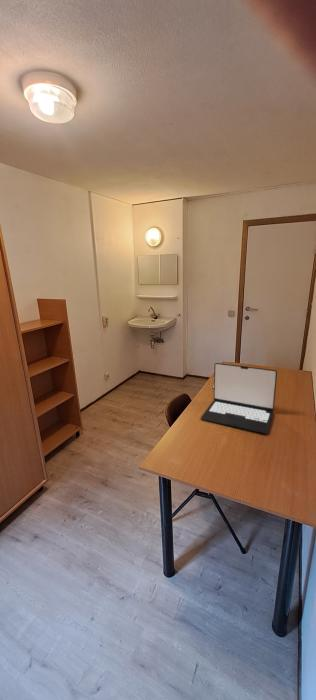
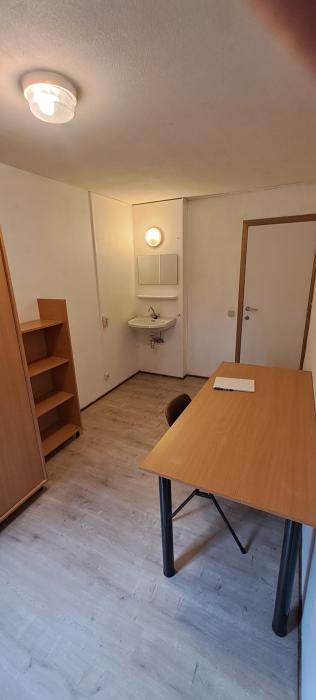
- laptop [200,362,278,435]
